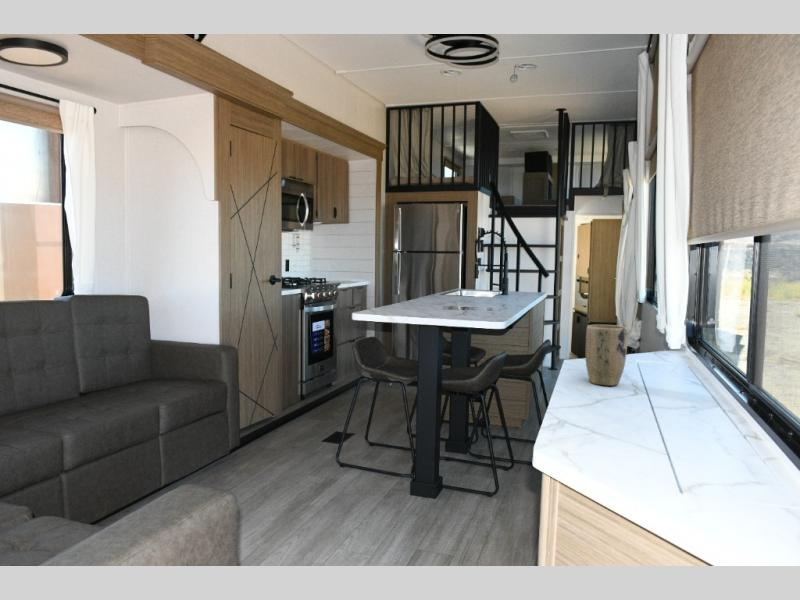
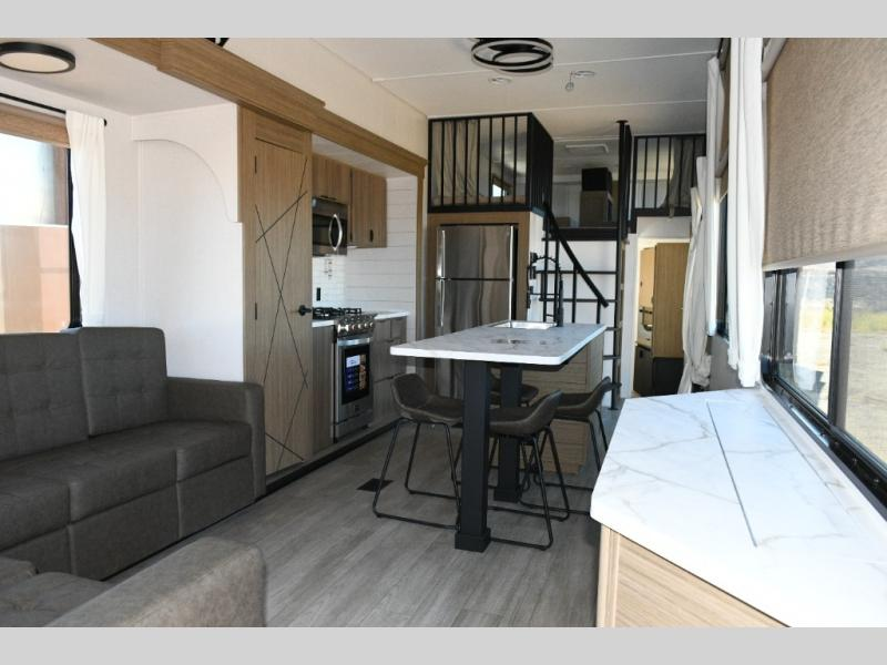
- plant pot [584,324,629,387]
